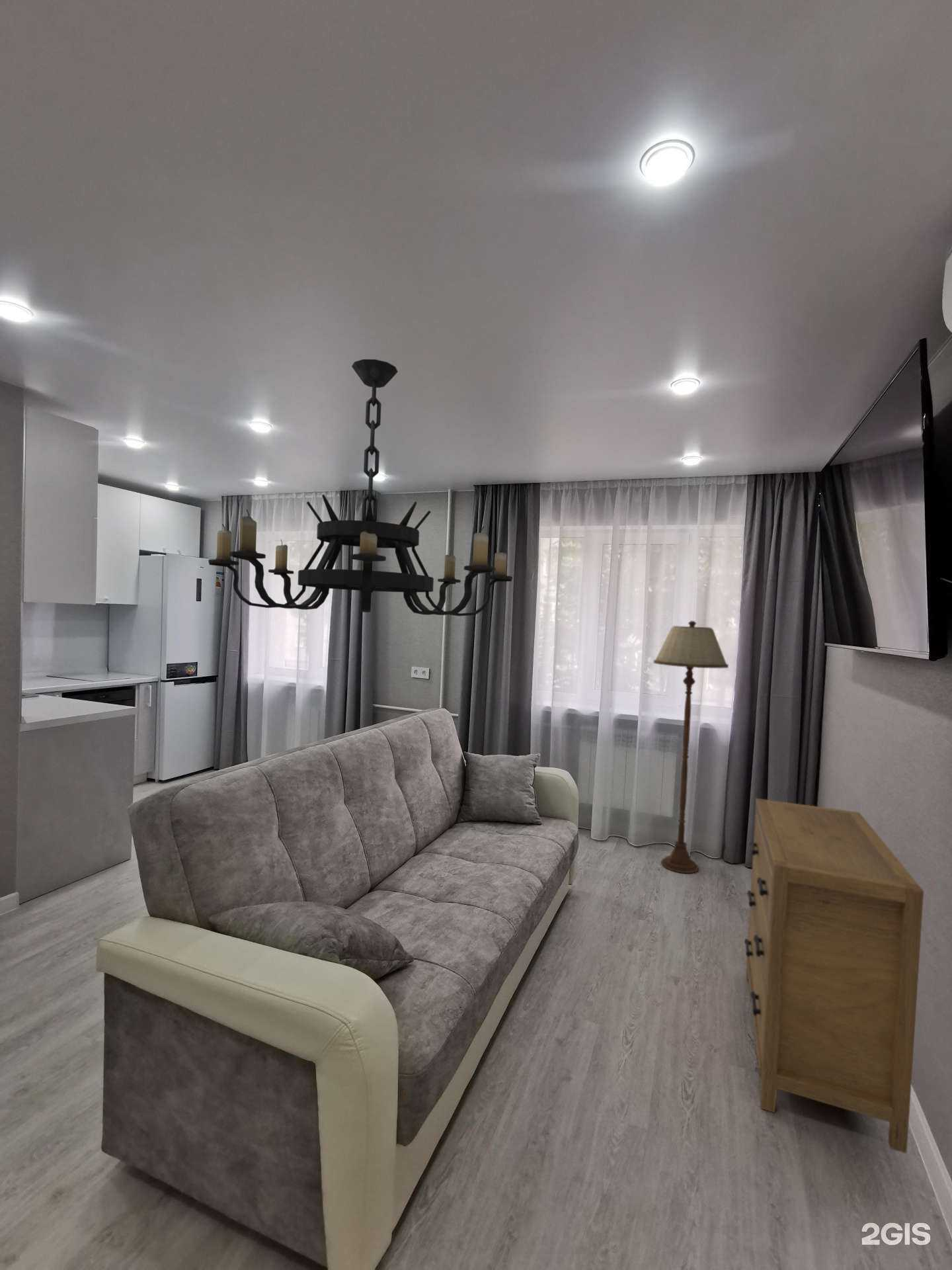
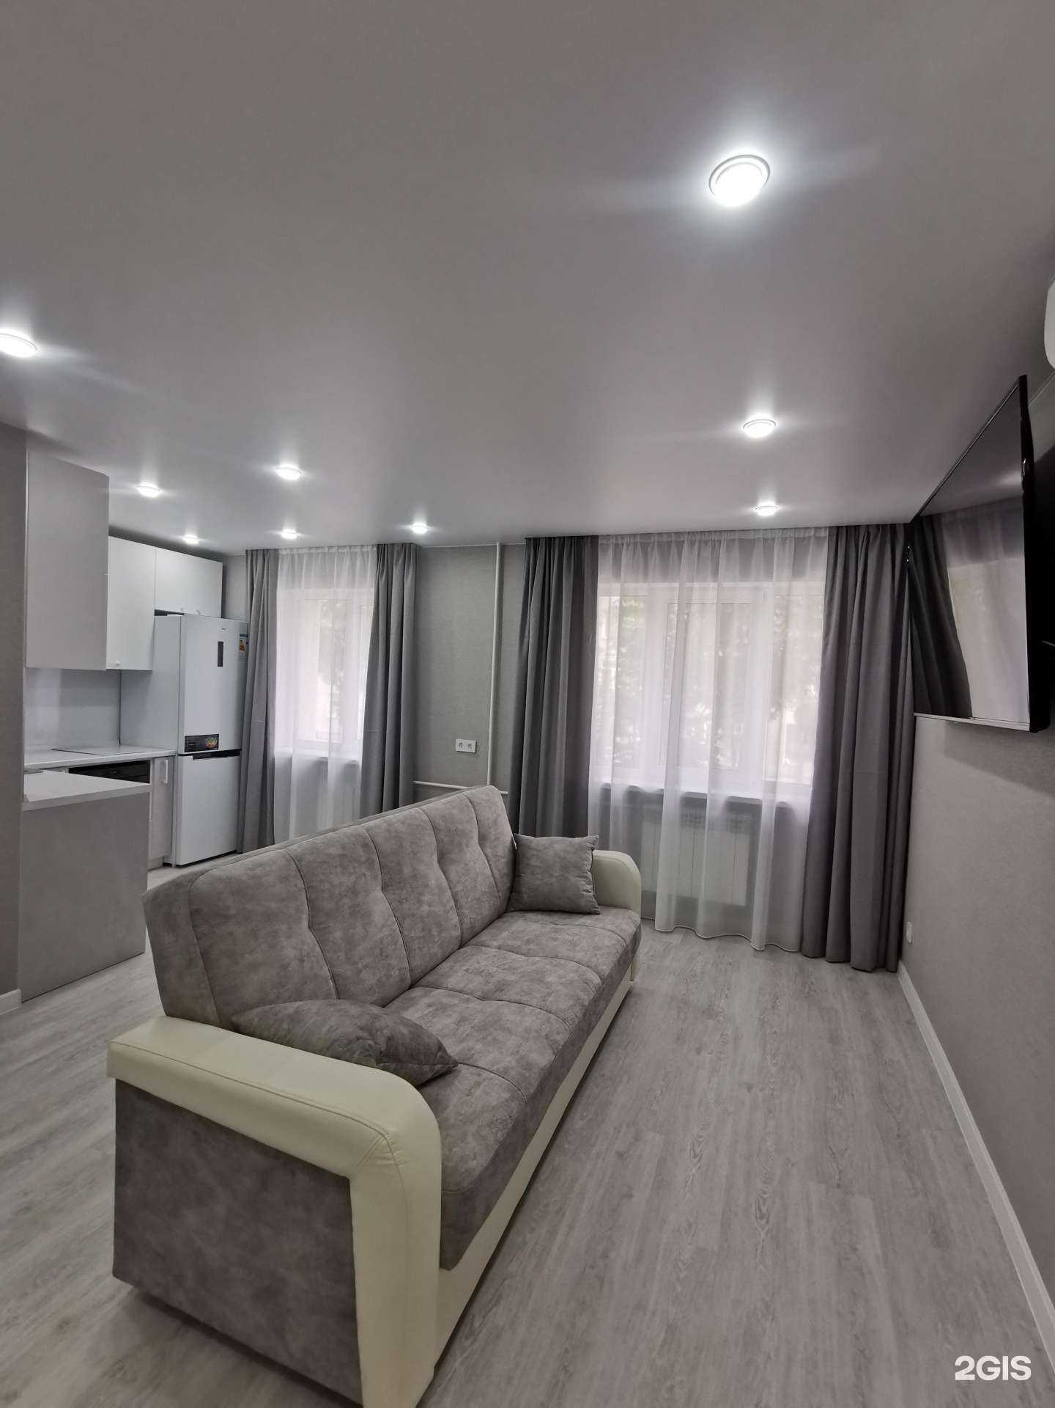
- floor lamp [653,620,729,874]
- dresser [744,798,924,1154]
- chandelier [208,359,513,616]
